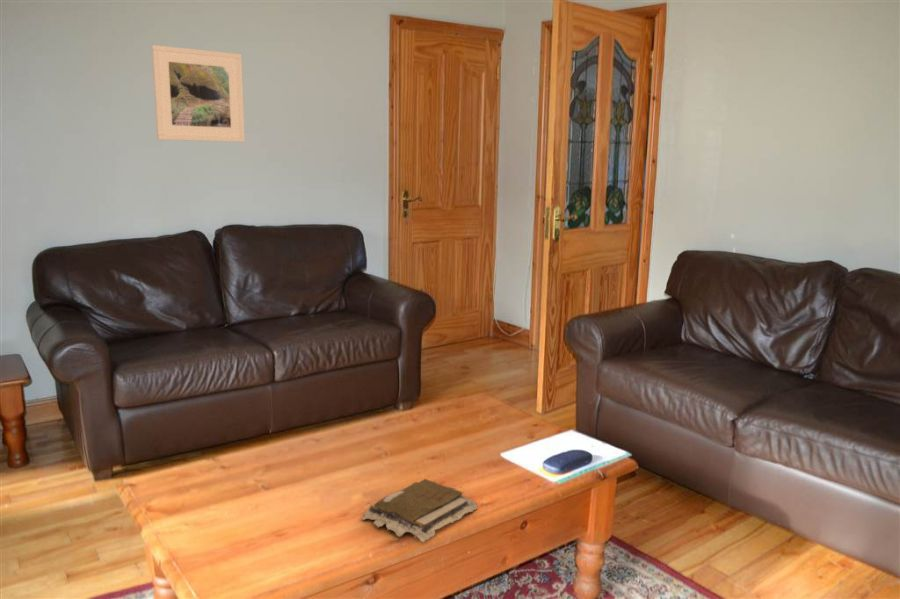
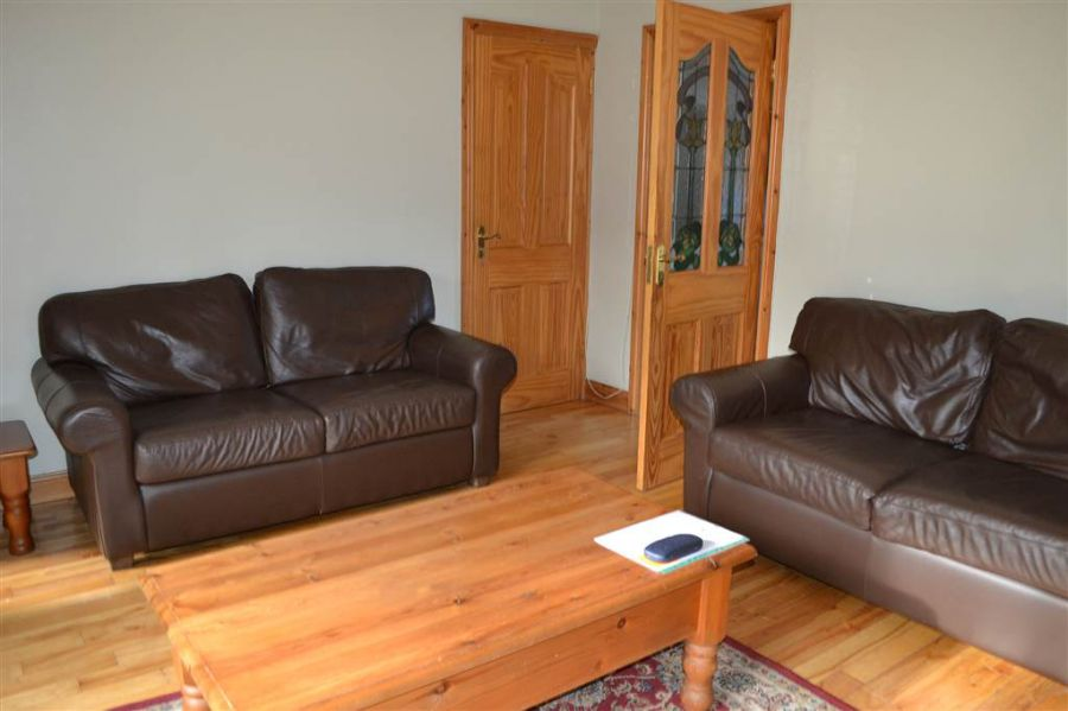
- book [359,471,483,543]
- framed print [151,44,246,143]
